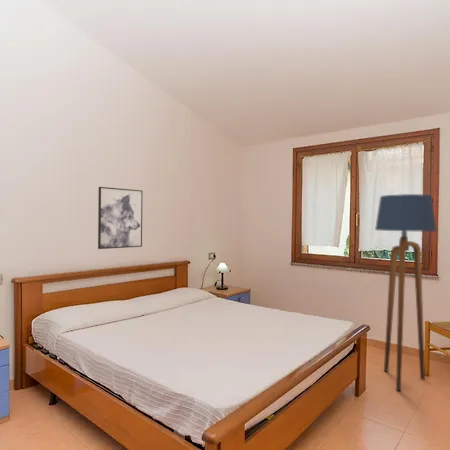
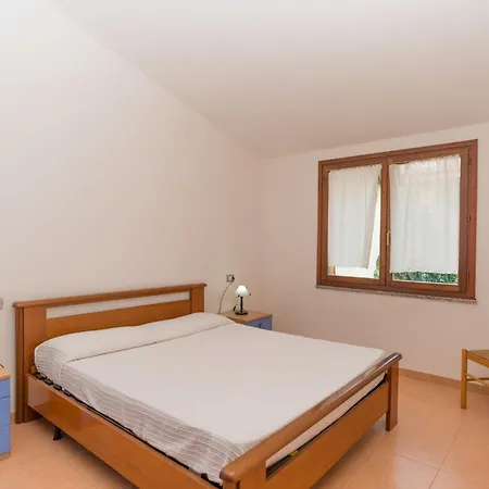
- floor lamp [374,193,437,392]
- wall art [97,186,144,250]
